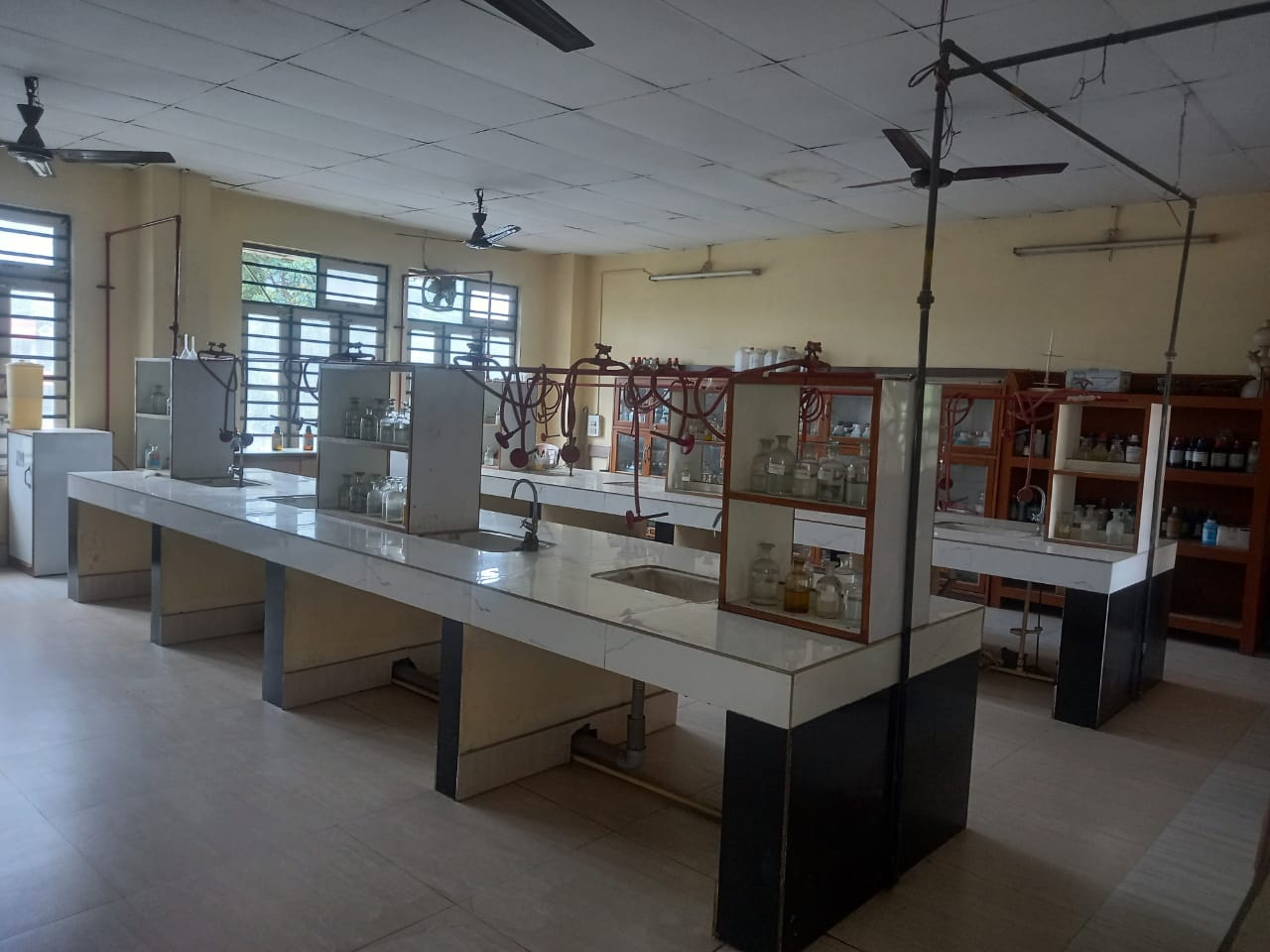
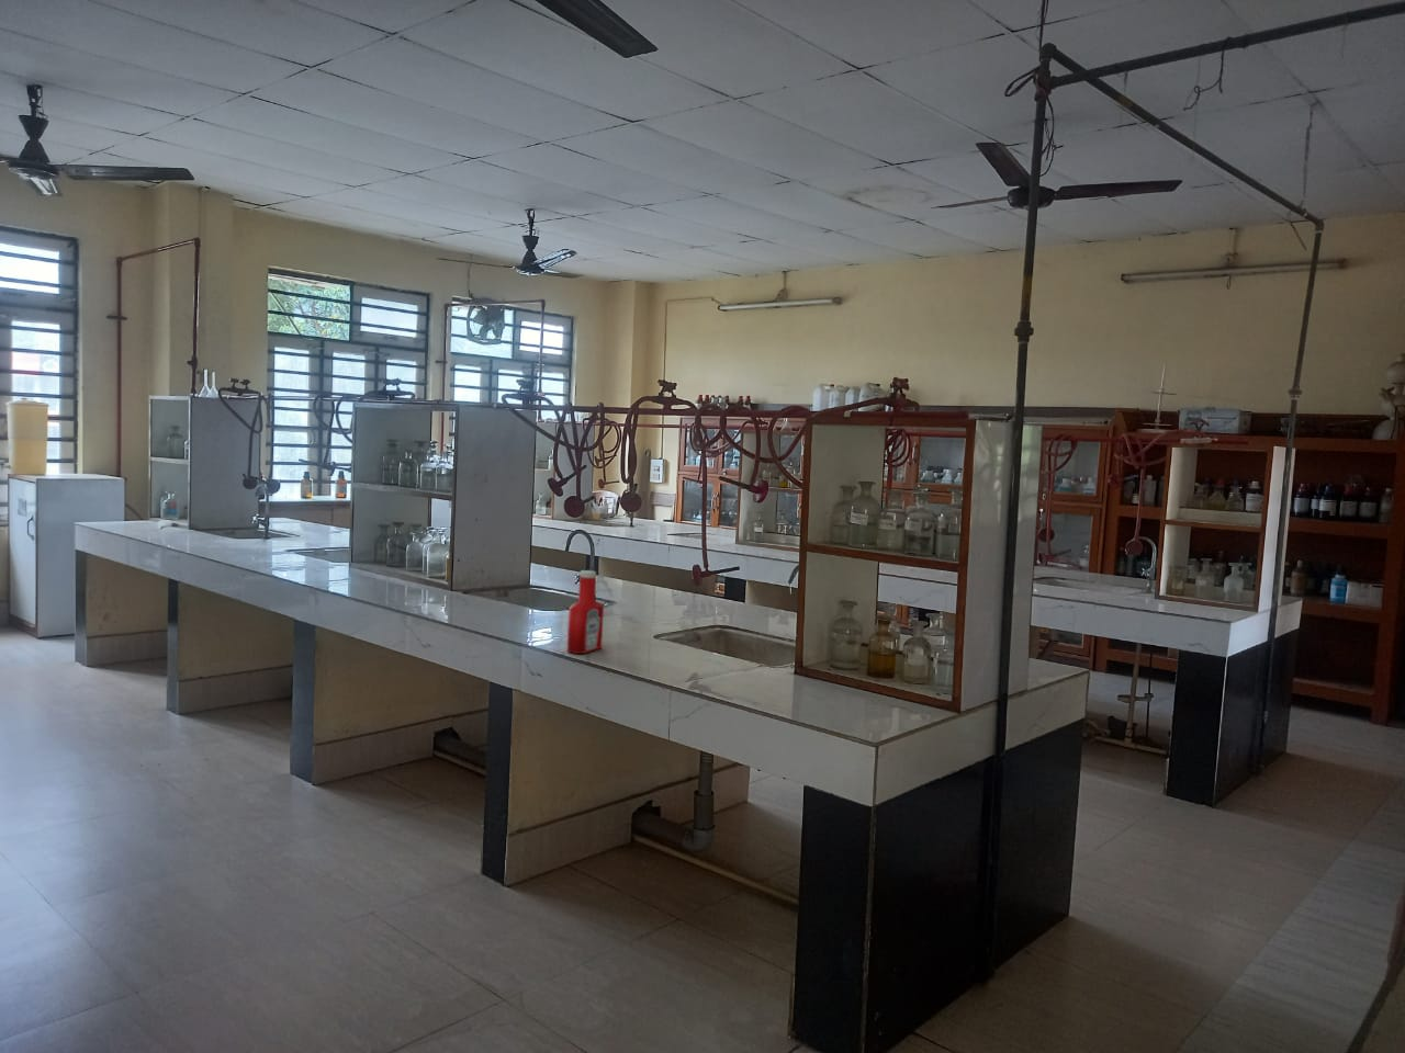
+ soap bottle [566,570,605,655]
